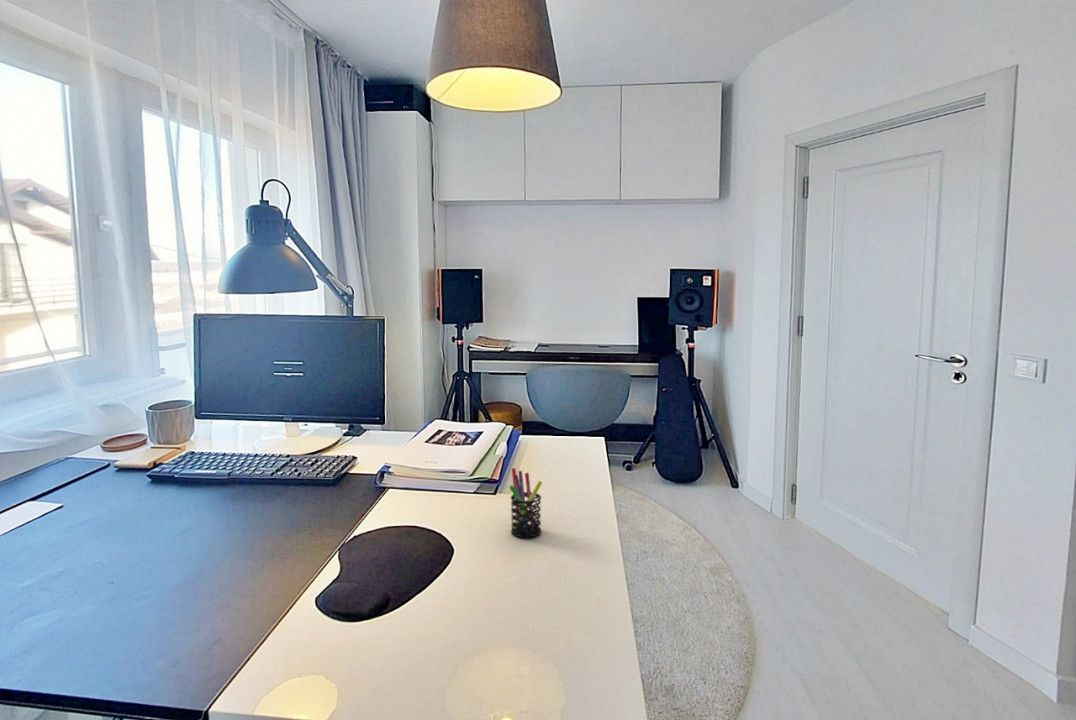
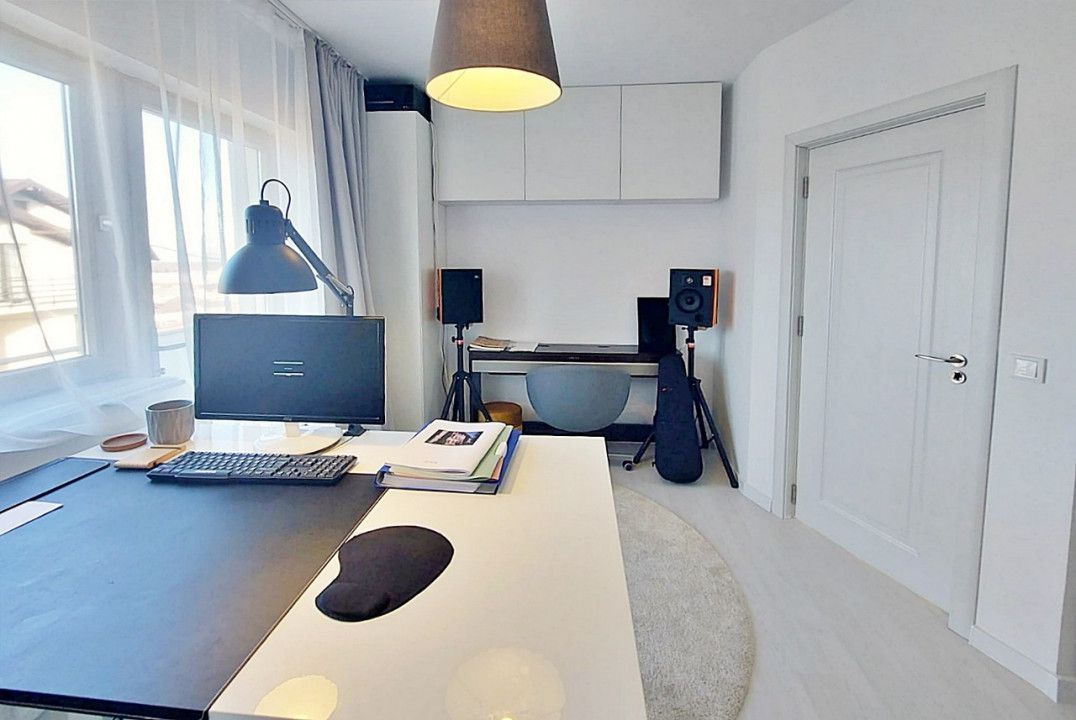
- pen holder [508,467,543,538]
